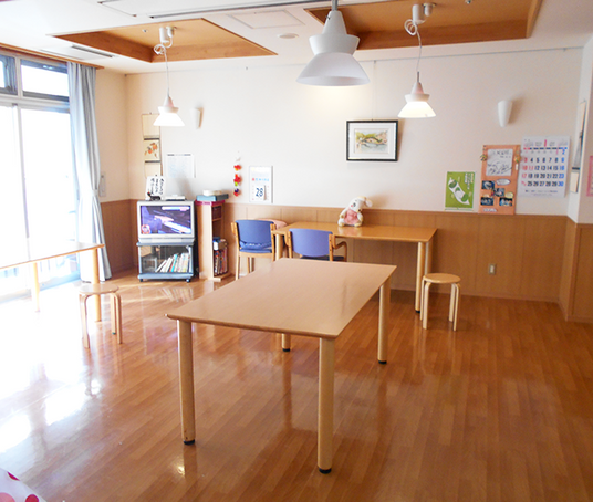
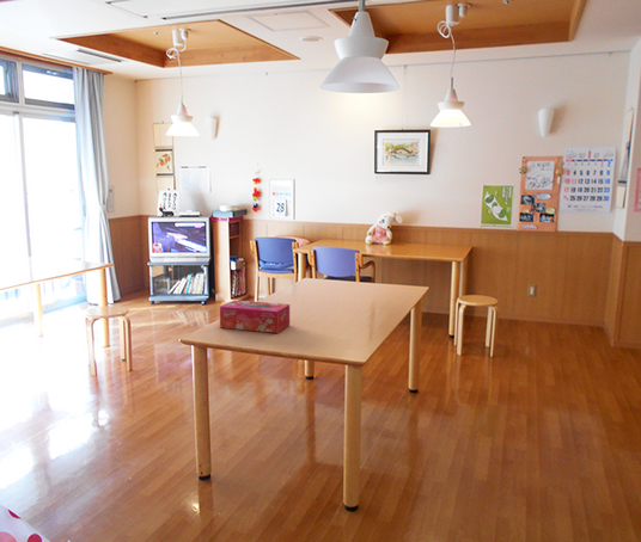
+ tissue box [219,298,291,334]
